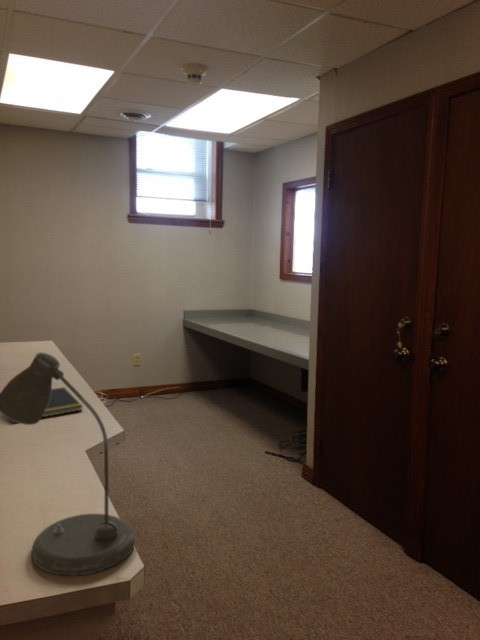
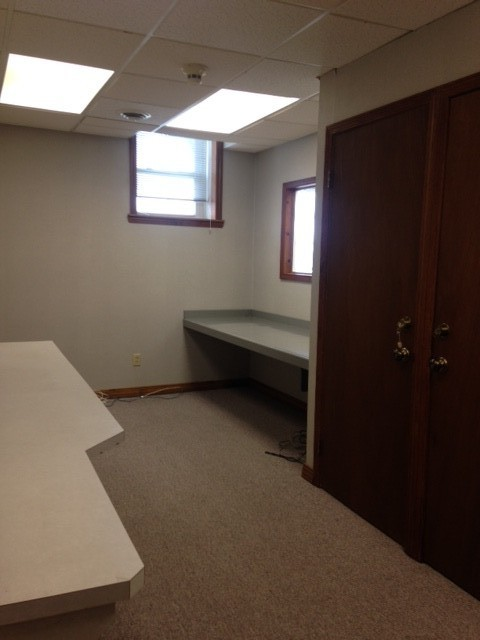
- notepad [10,386,84,424]
- desk lamp [0,351,136,576]
